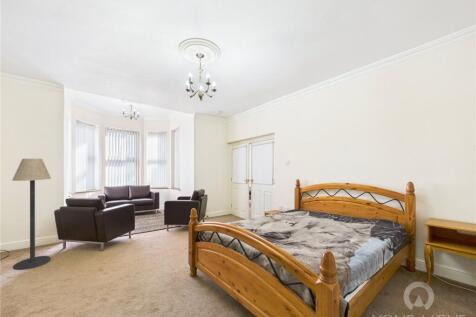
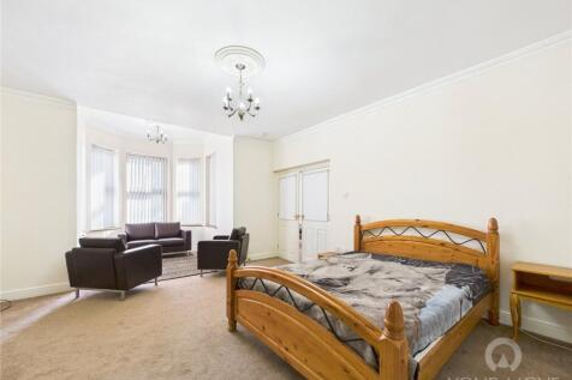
- floor lamp [11,158,52,271]
